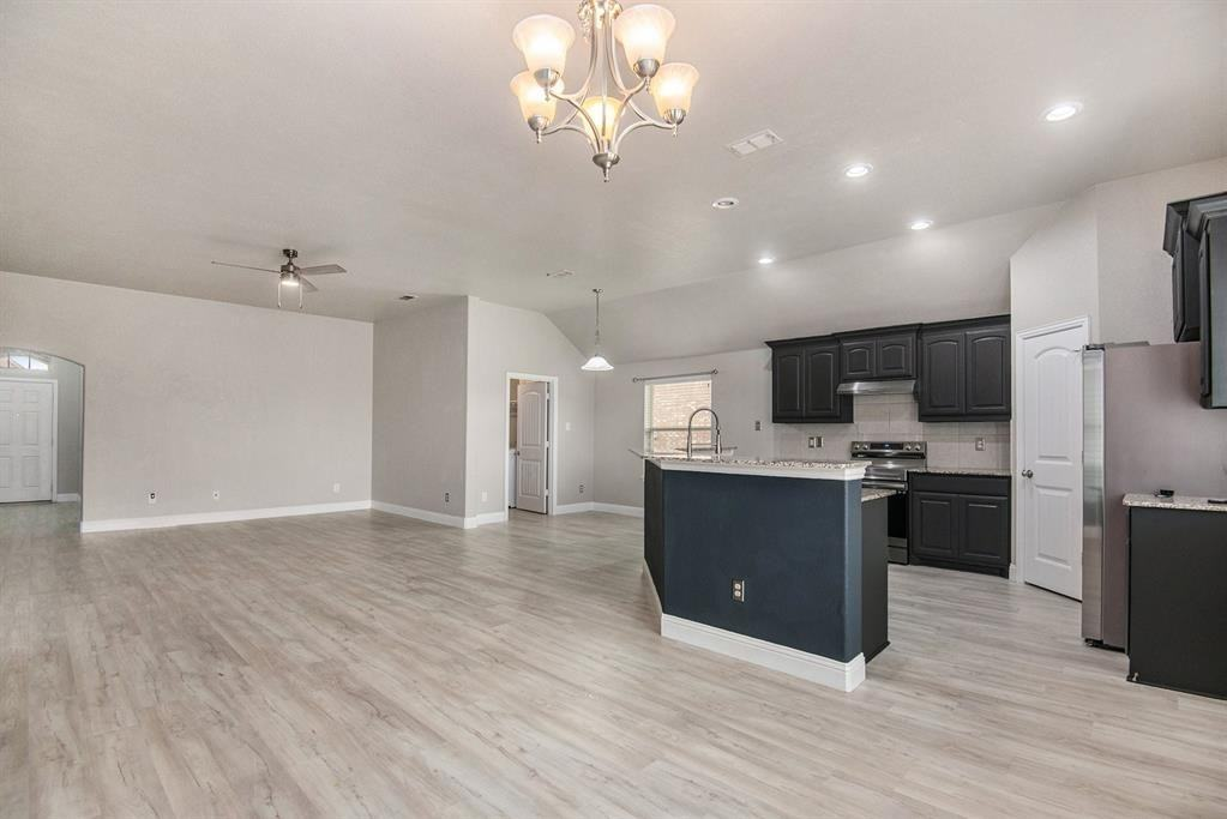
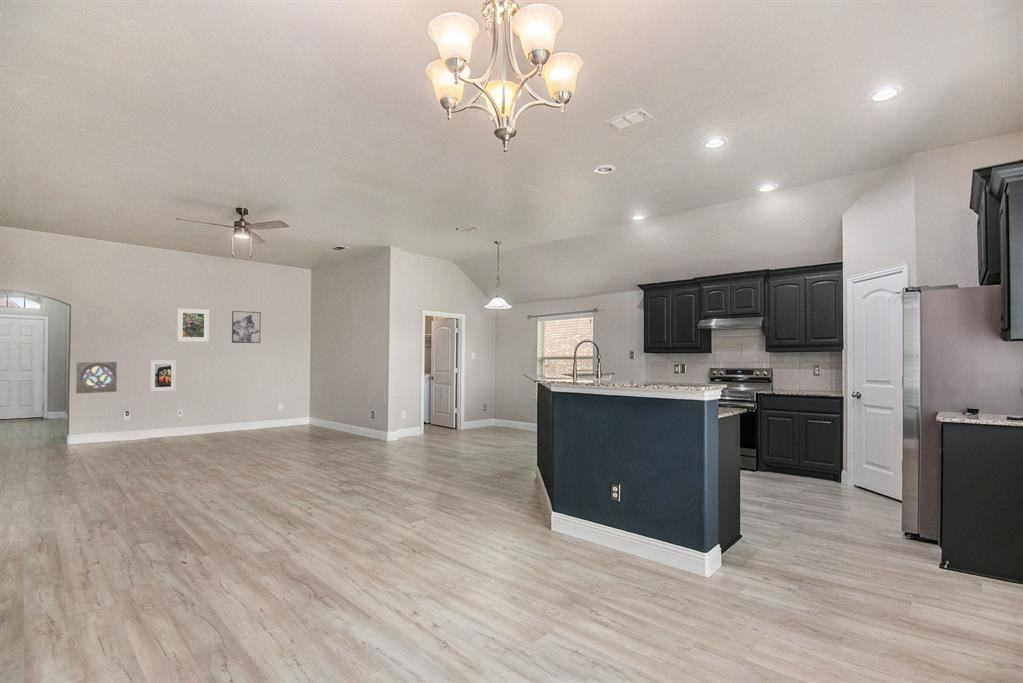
+ wall ornament [75,361,118,395]
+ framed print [149,359,177,392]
+ wall art [231,310,262,344]
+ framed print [176,307,210,343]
